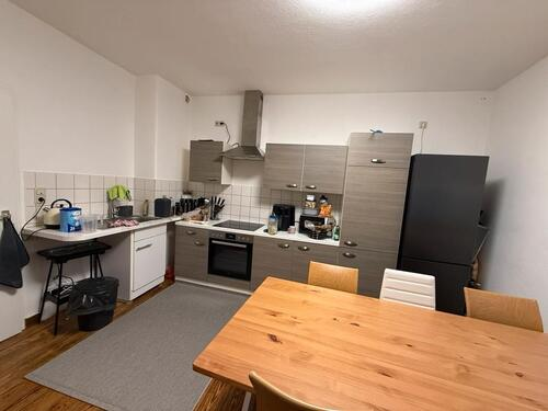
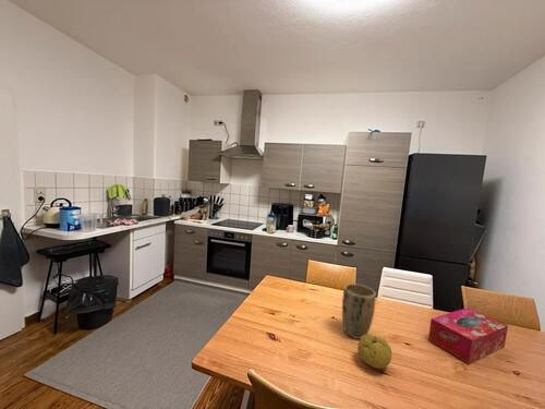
+ fruit [356,334,392,370]
+ plant pot [341,282,377,340]
+ tissue box [427,306,509,365]
